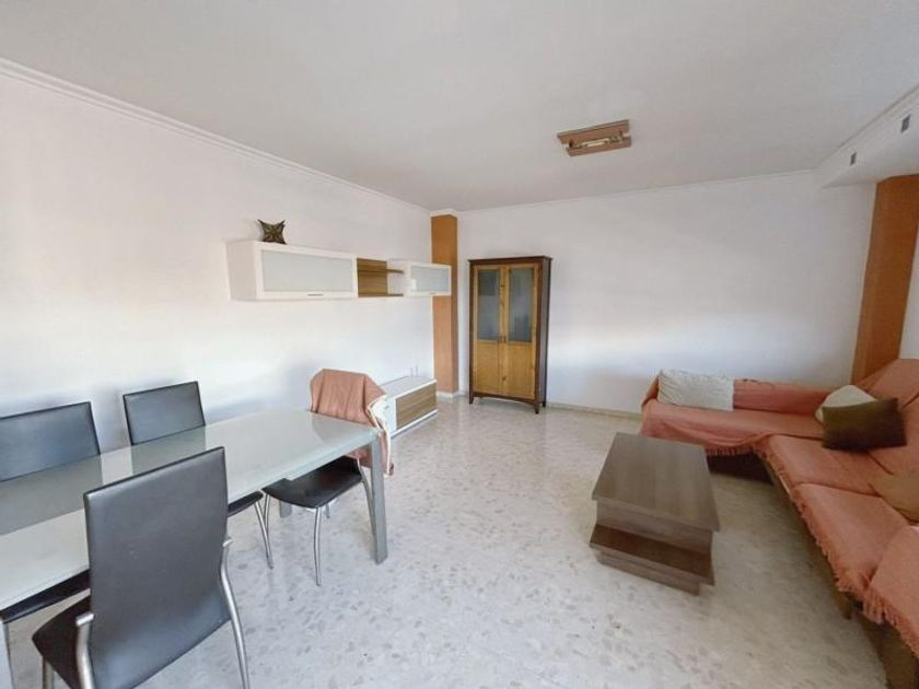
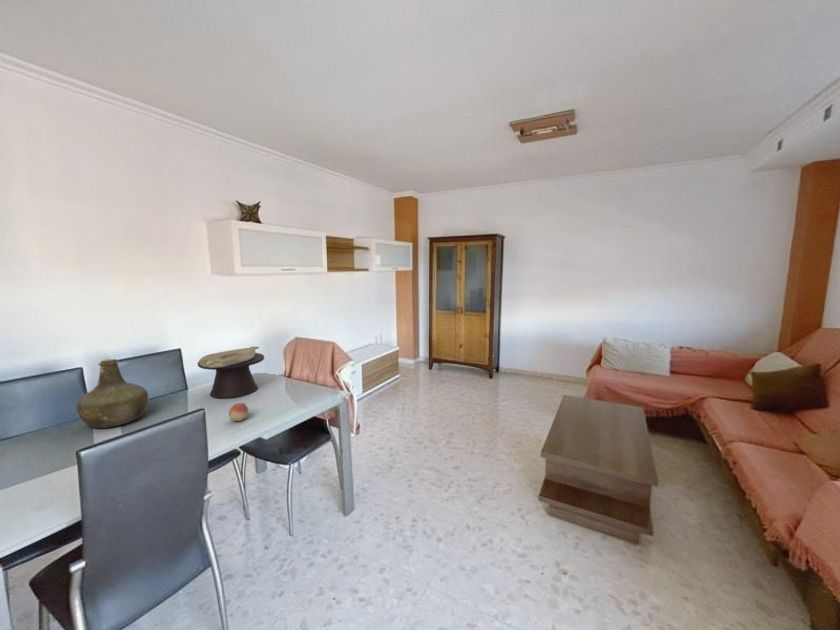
+ fruit [228,402,249,422]
+ decorative bowl [197,346,265,399]
+ bottle [75,358,149,429]
